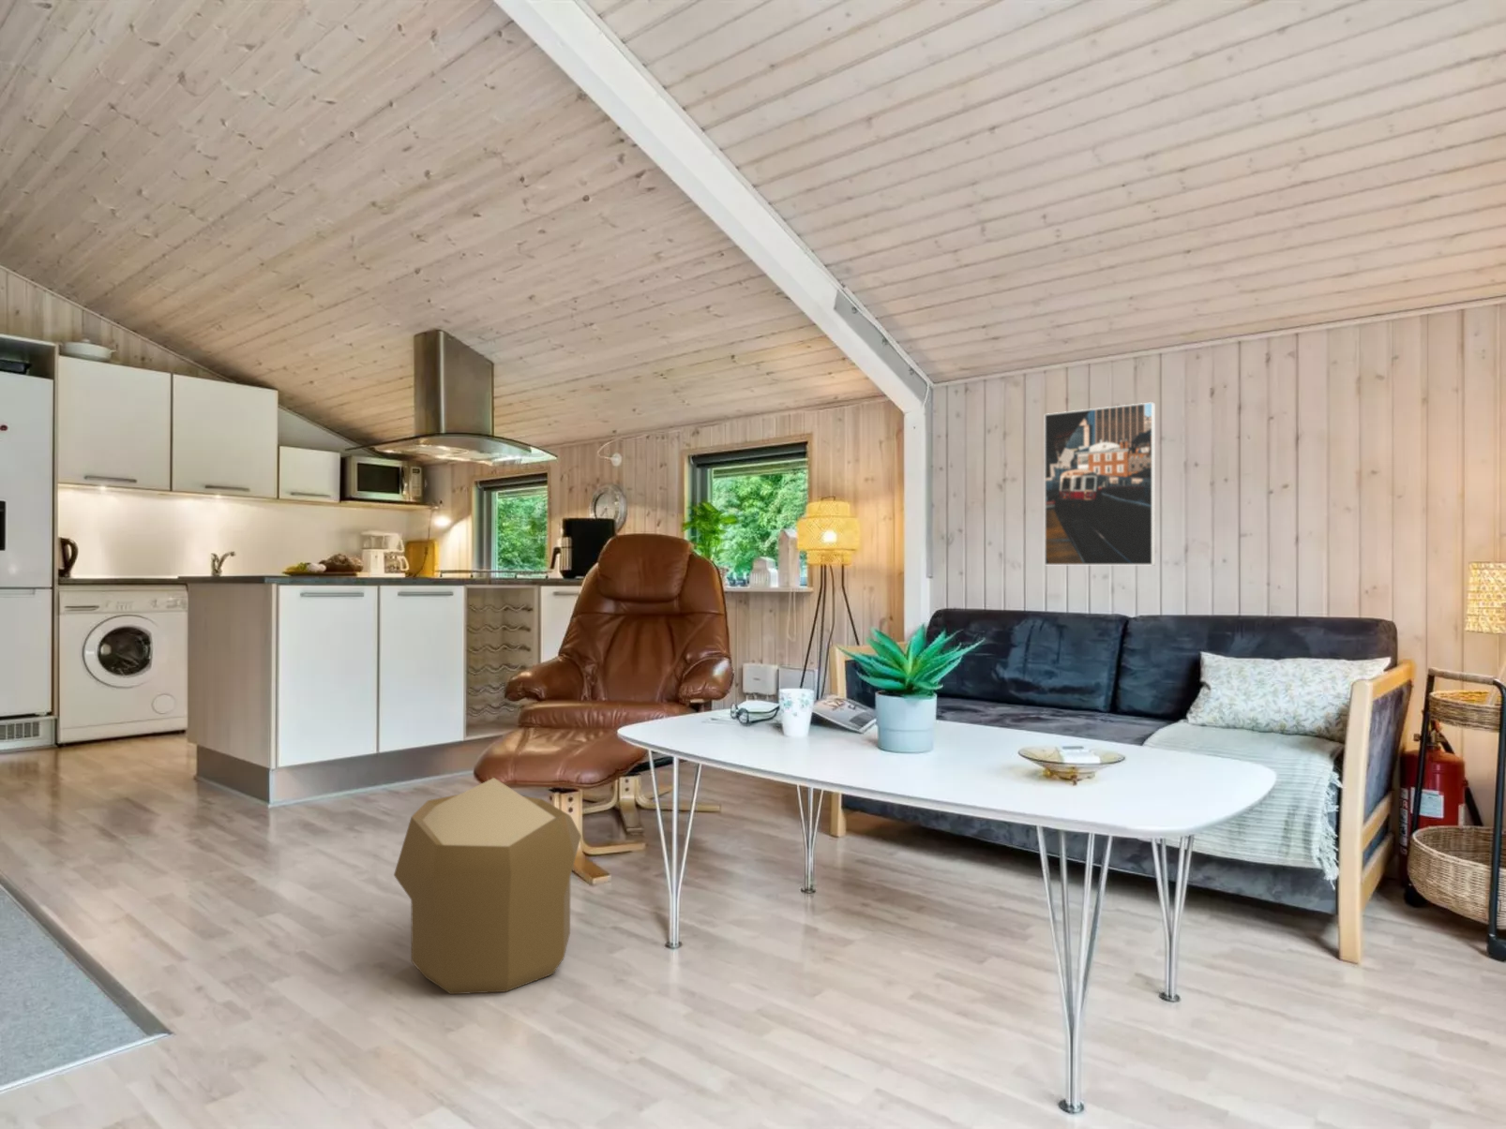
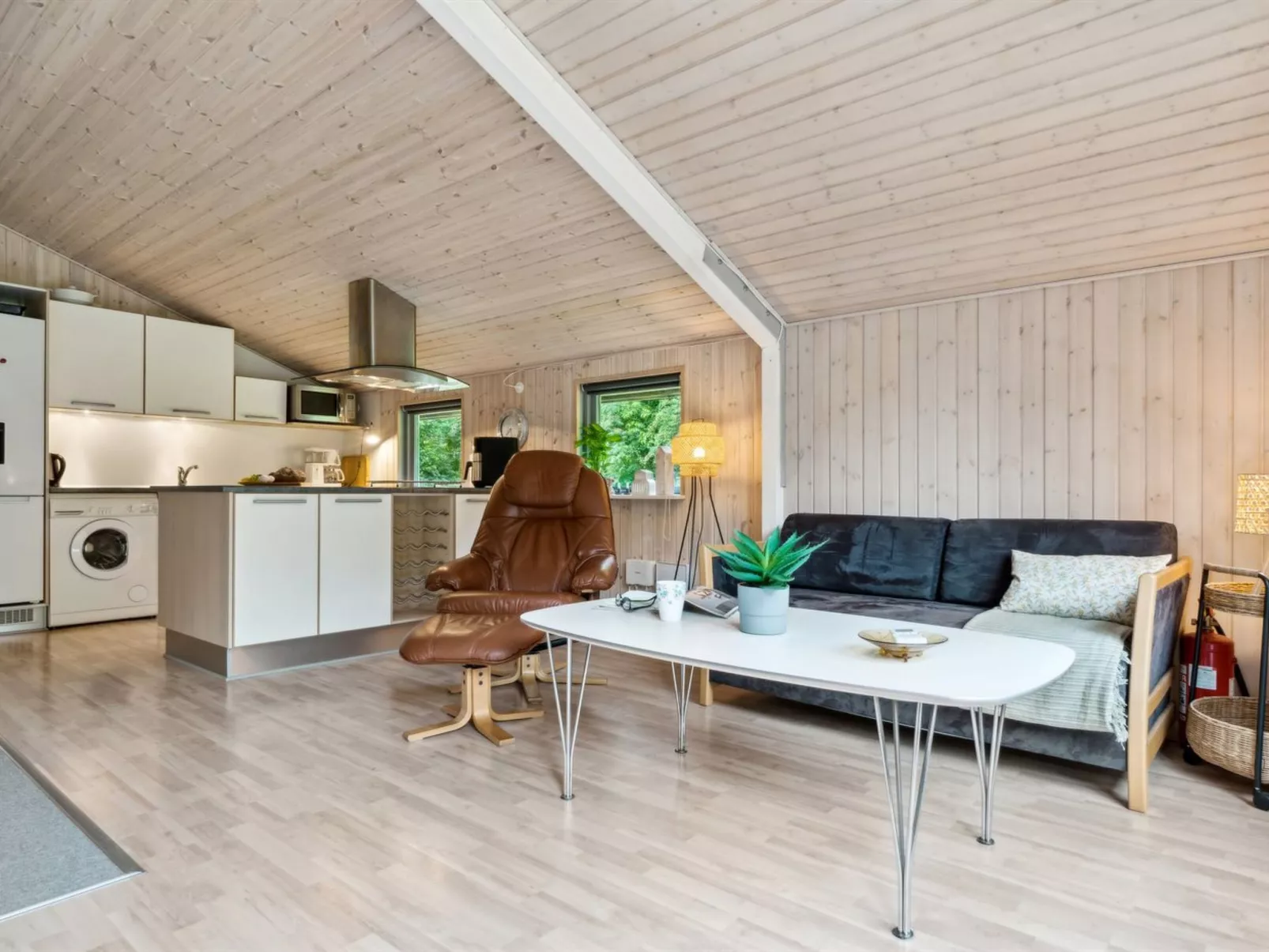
- pouf [393,777,583,995]
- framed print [1043,401,1156,566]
